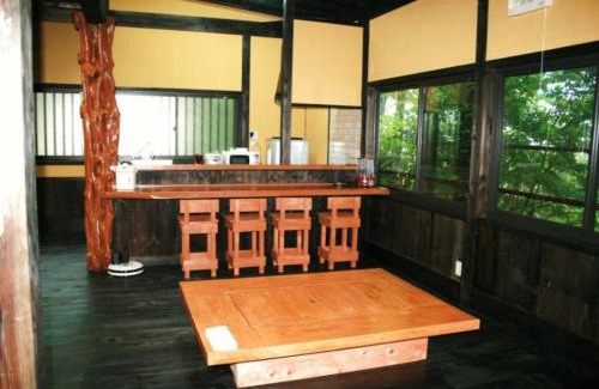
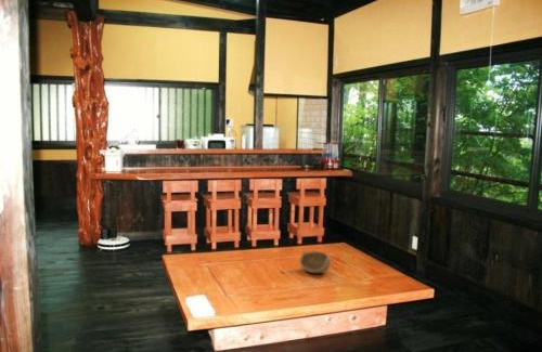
+ bowl [299,250,332,274]
